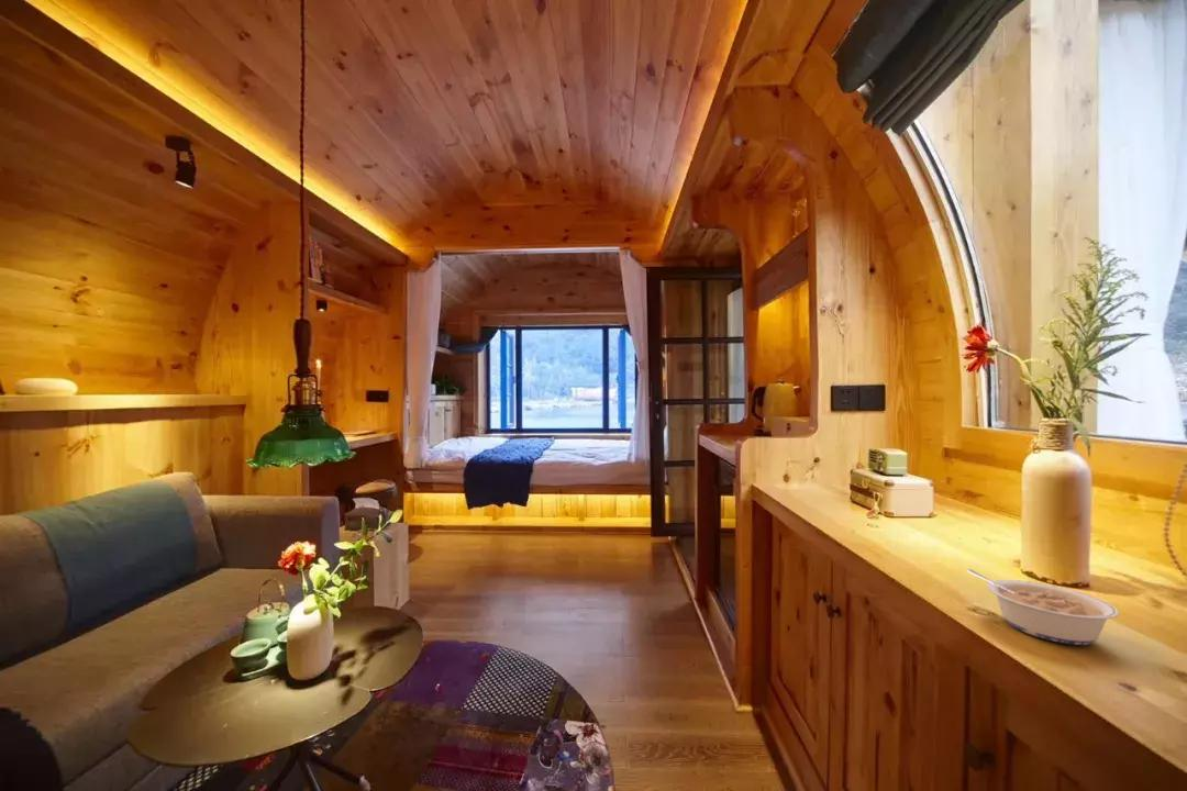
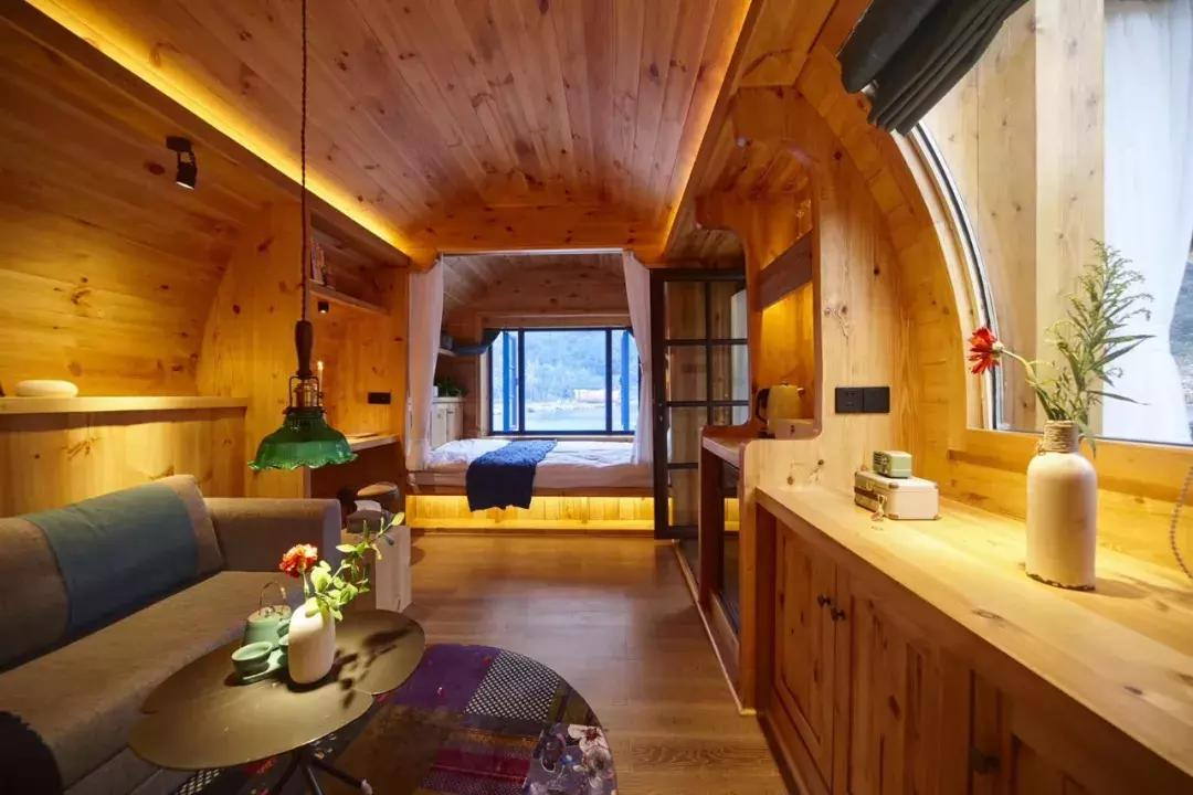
- legume [966,568,1120,646]
